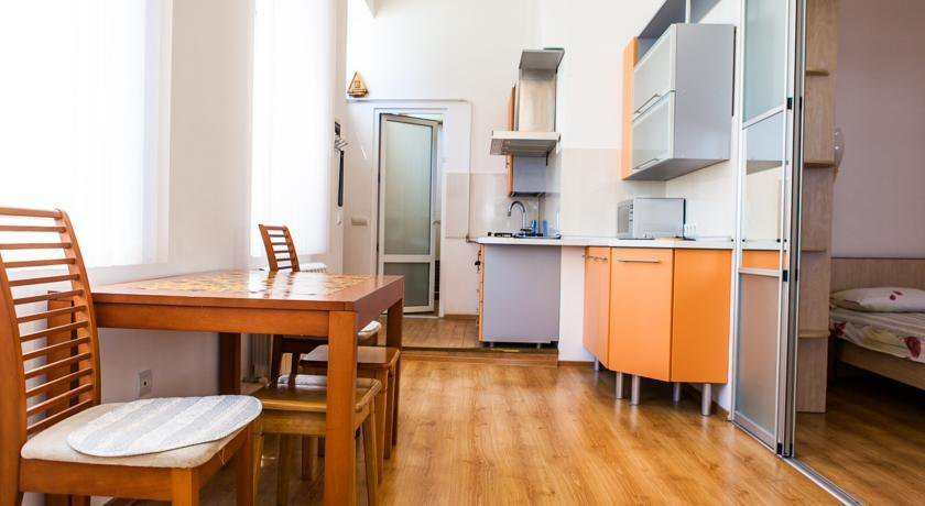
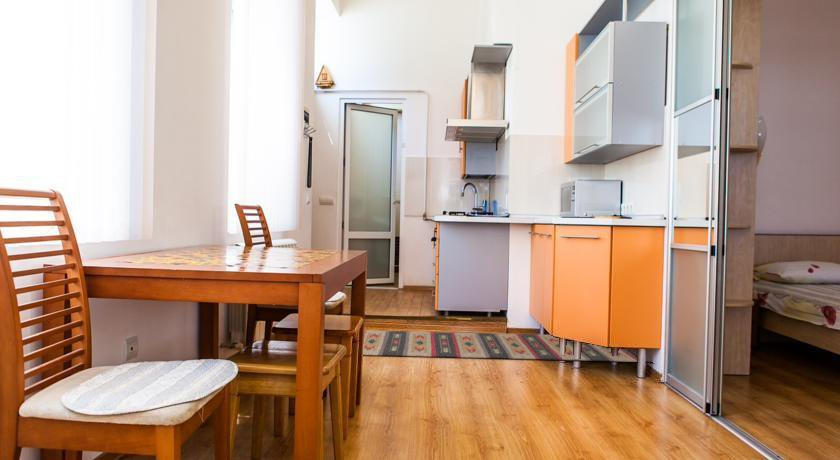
+ rug [362,329,652,363]
